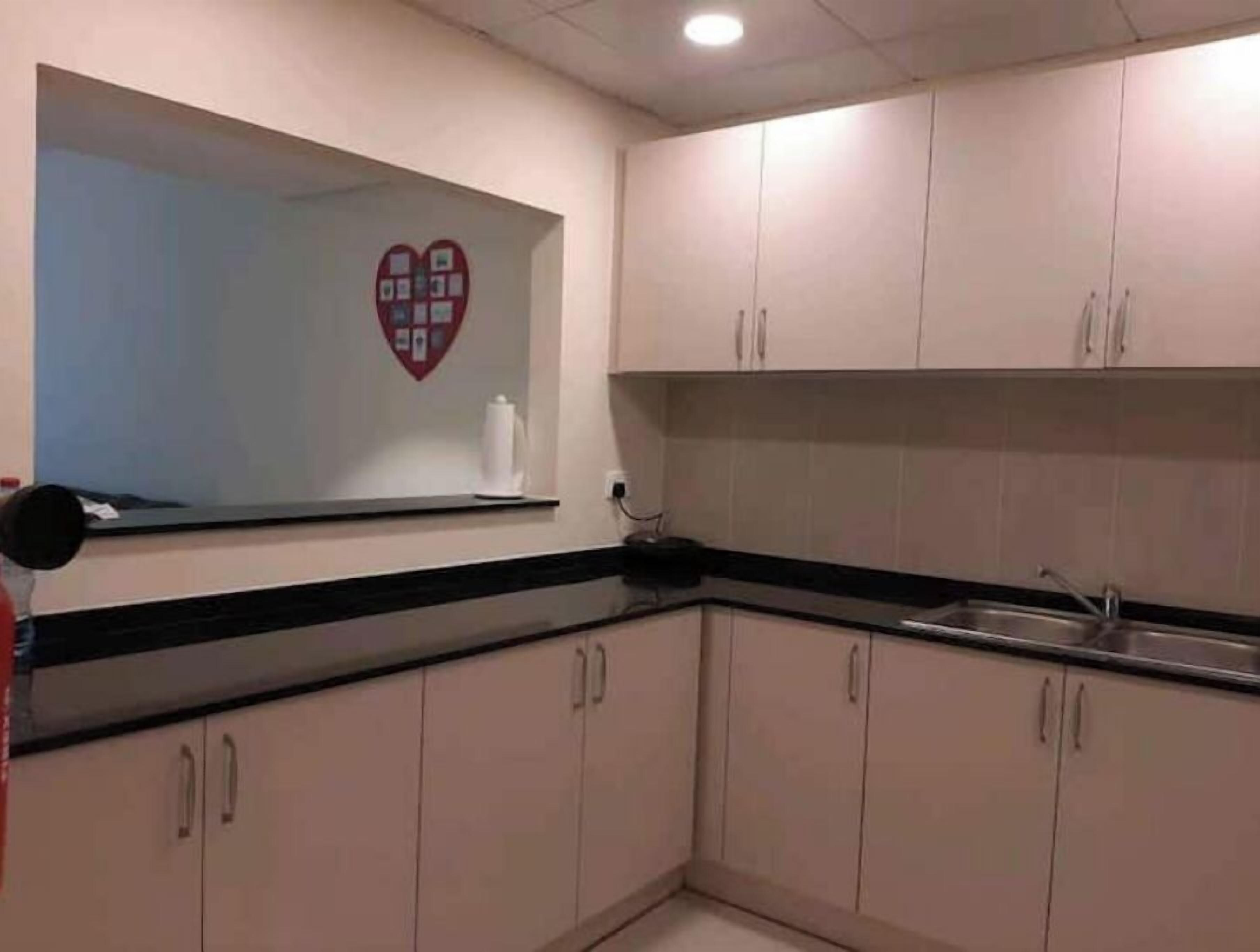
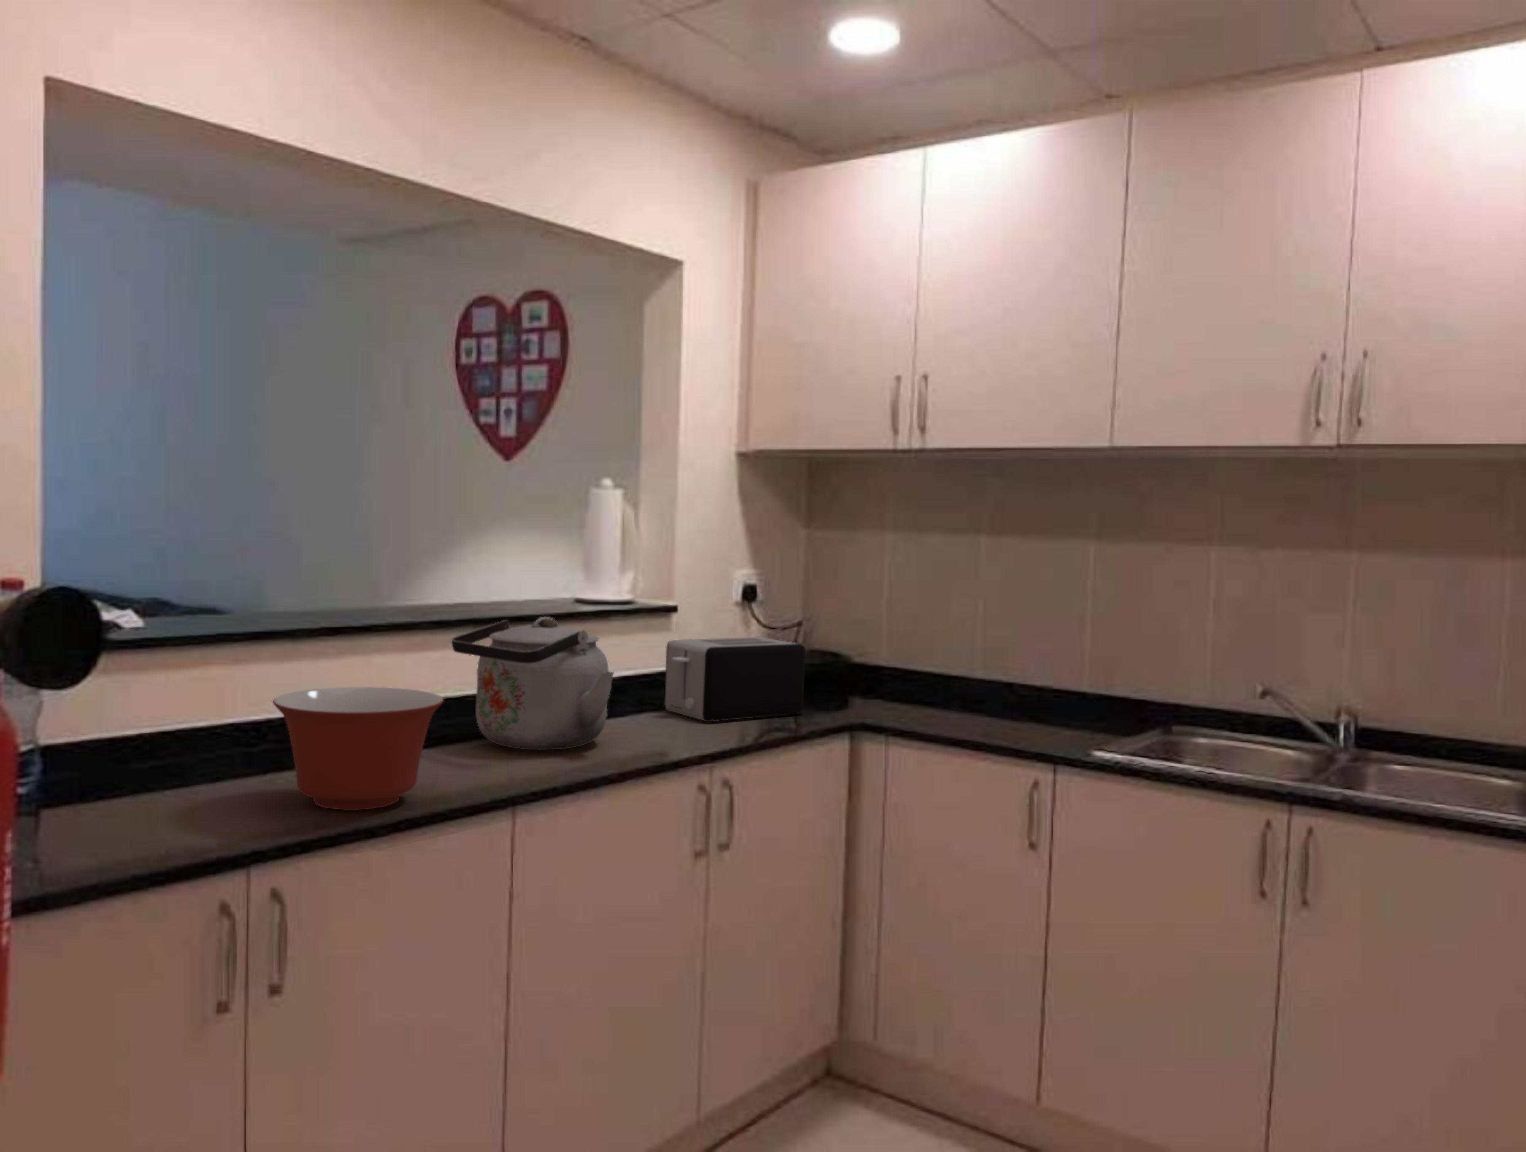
+ kettle [451,616,614,750]
+ mixing bowl [271,686,444,811]
+ toaster [664,637,807,722]
